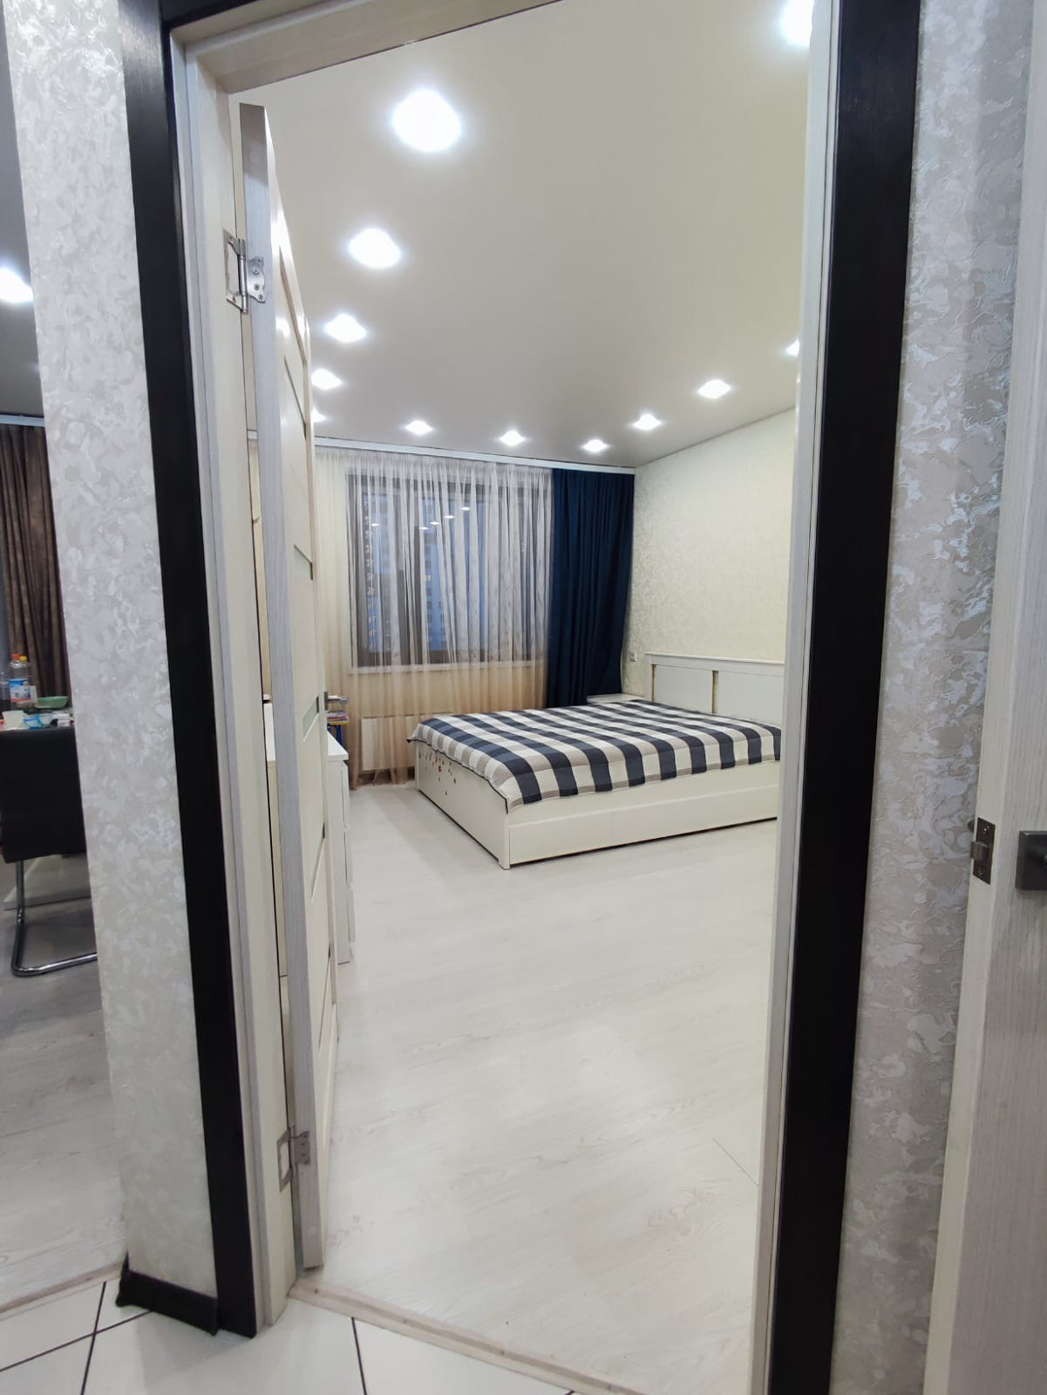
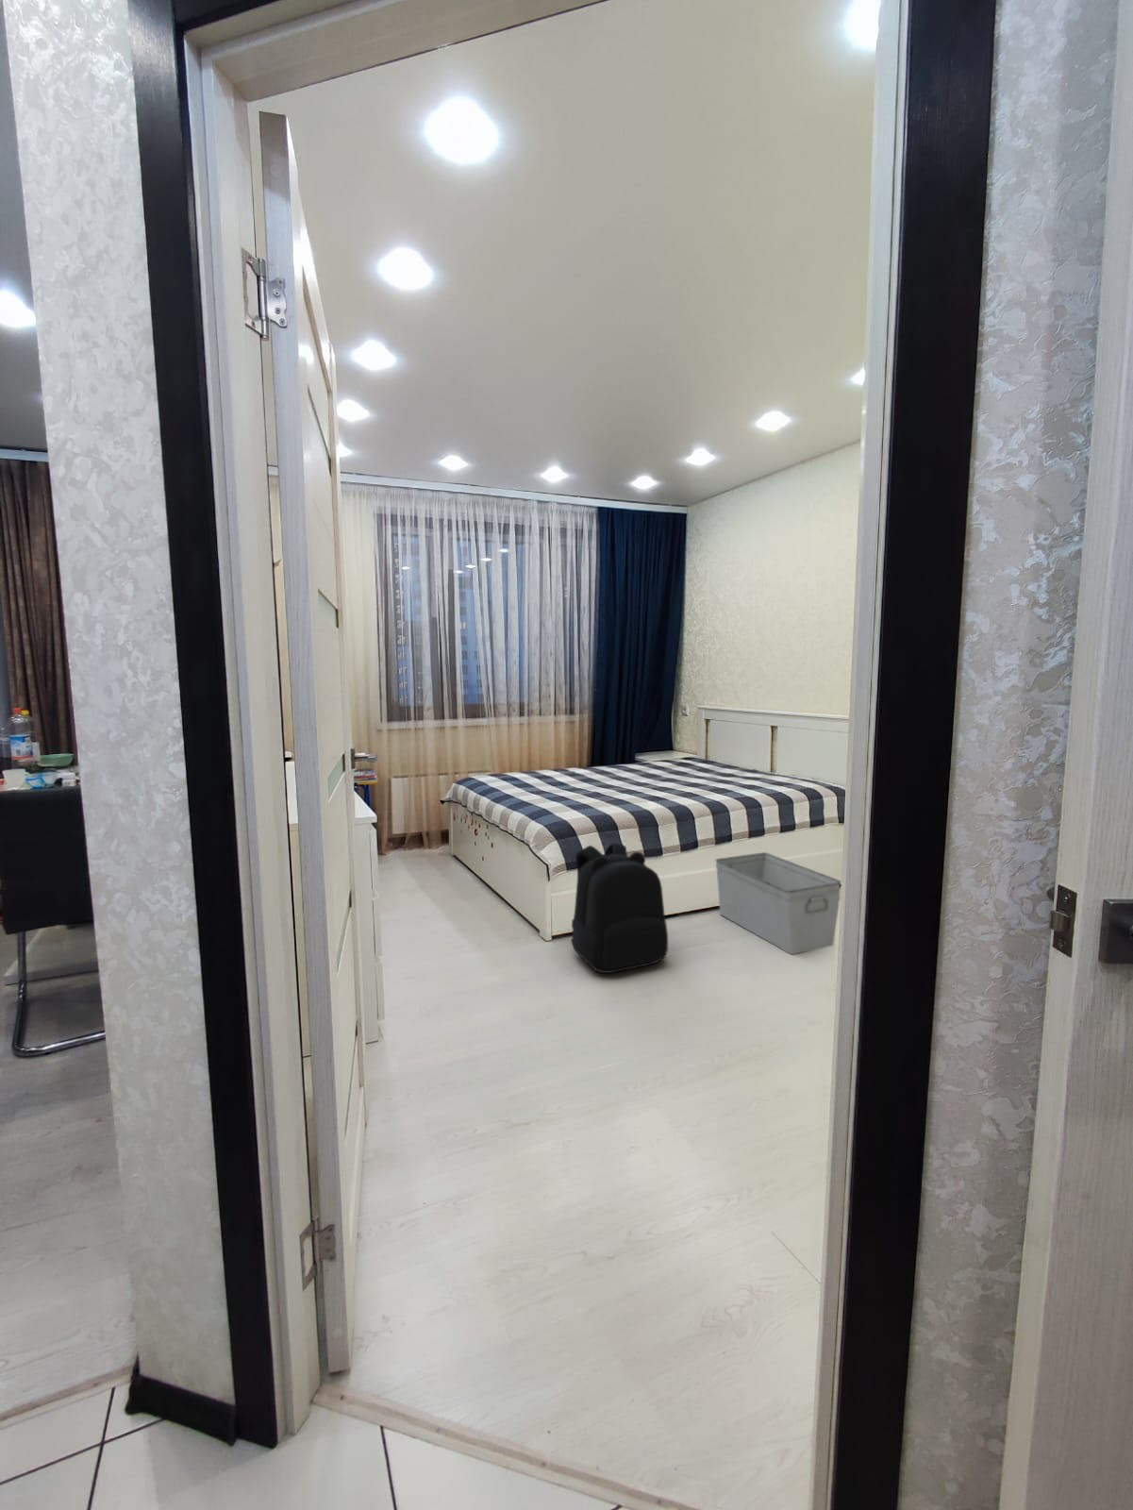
+ backpack [570,842,669,974]
+ storage bin [714,851,841,955]
